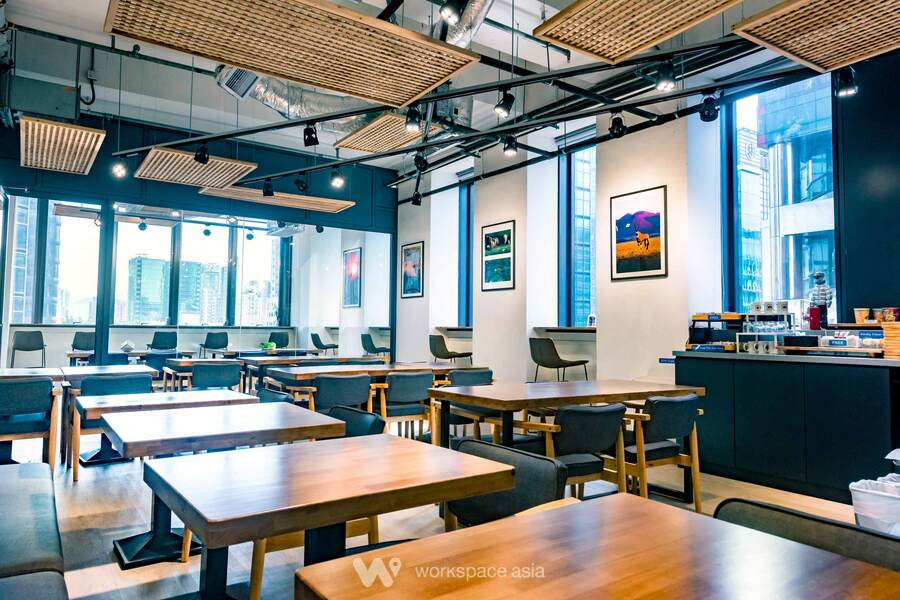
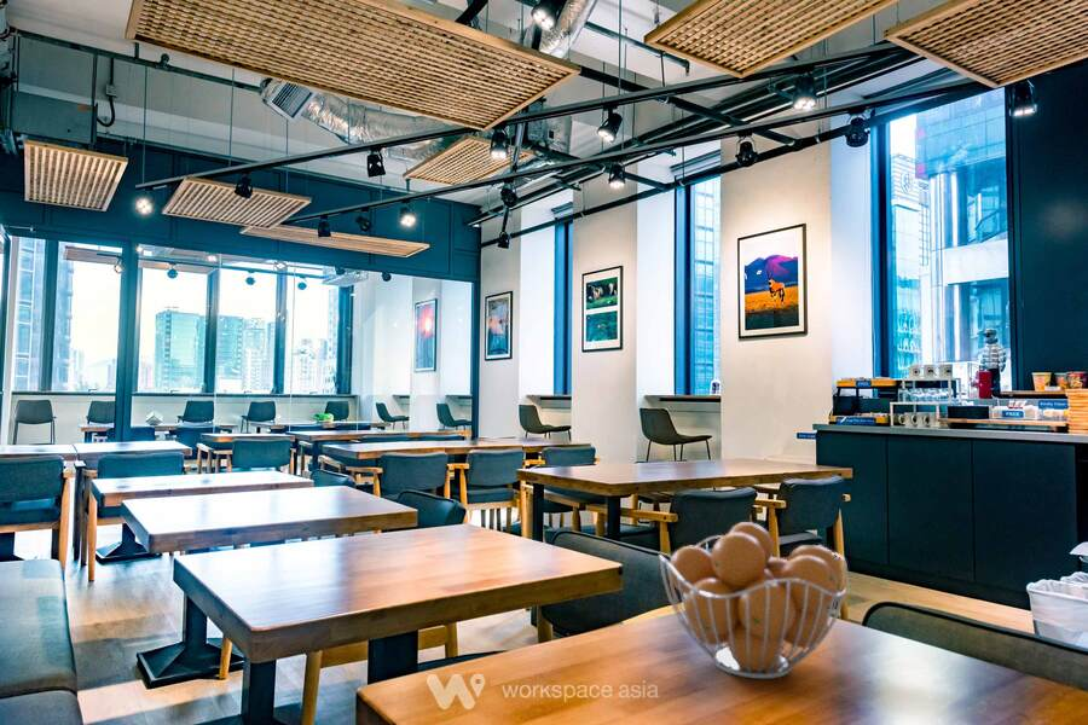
+ fruit basket [658,521,850,680]
